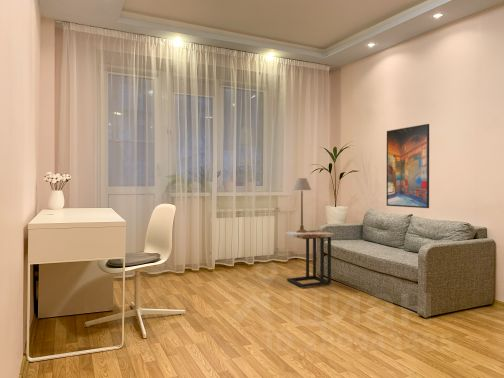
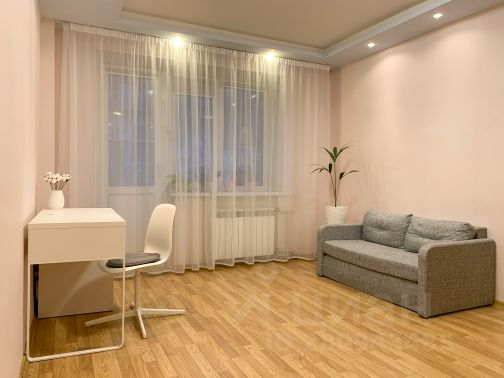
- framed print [386,123,430,209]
- table lamp [292,177,312,233]
- side table [285,229,335,289]
